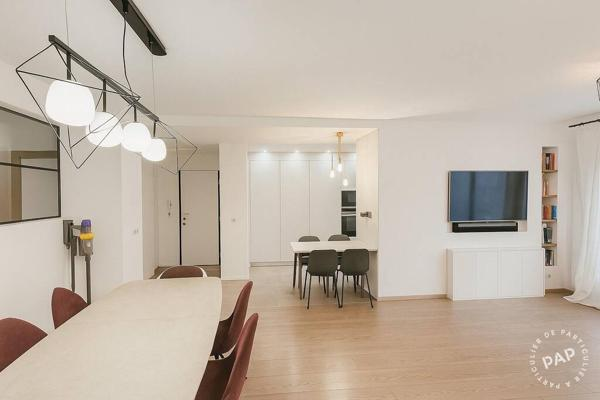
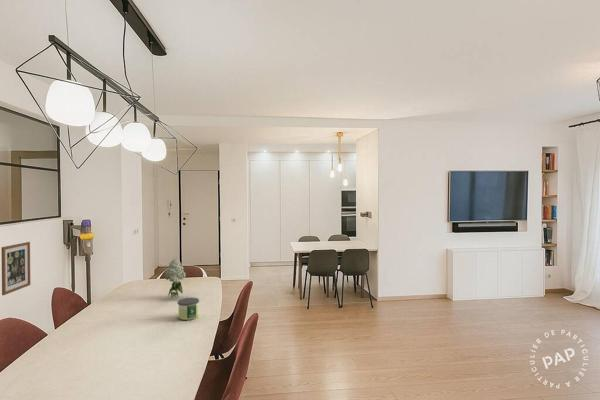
+ candle [177,296,200,321]
+ flower [164,257,187,298]
+ wall art [0,241,31,296]
